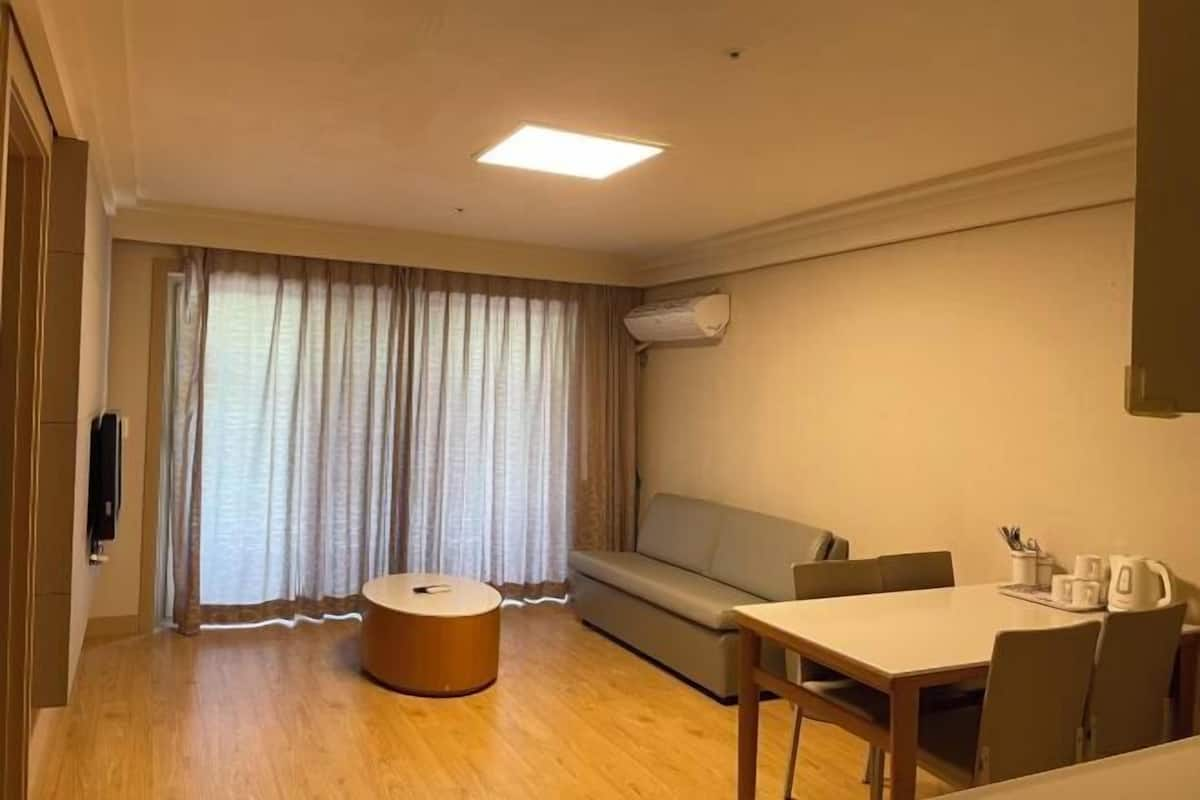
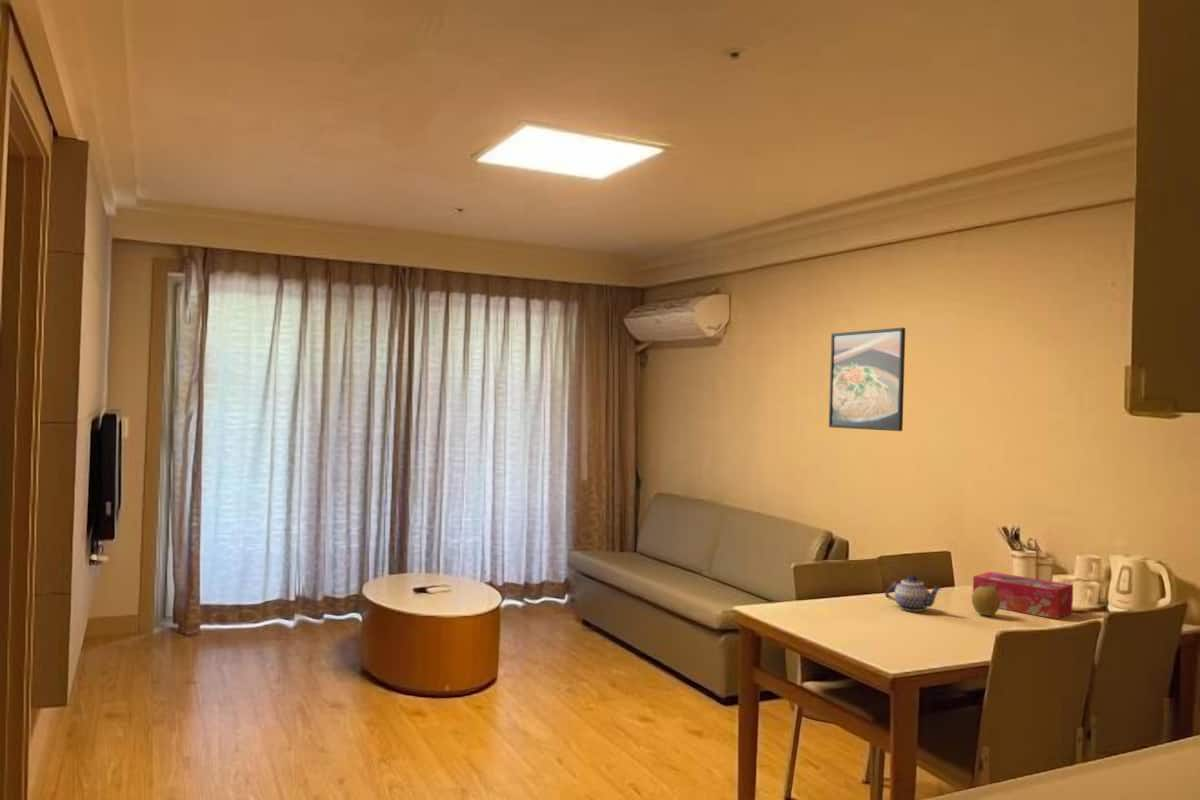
+ tissue box [972,571,1074,620]
+ fruit [971,587,1000,617]
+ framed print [828,327,906,432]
+ teapot [884,574,943,613]
